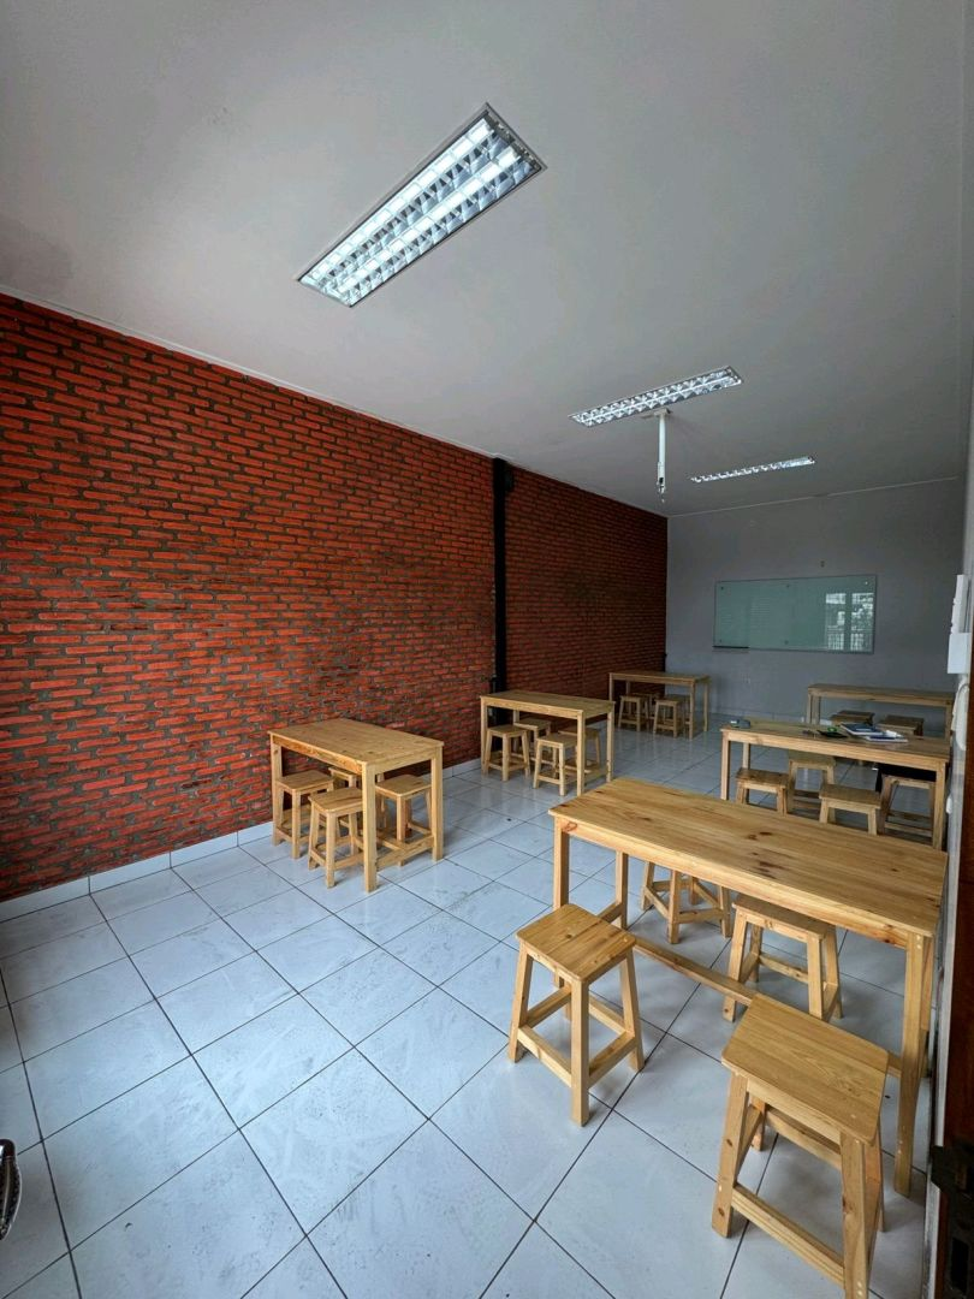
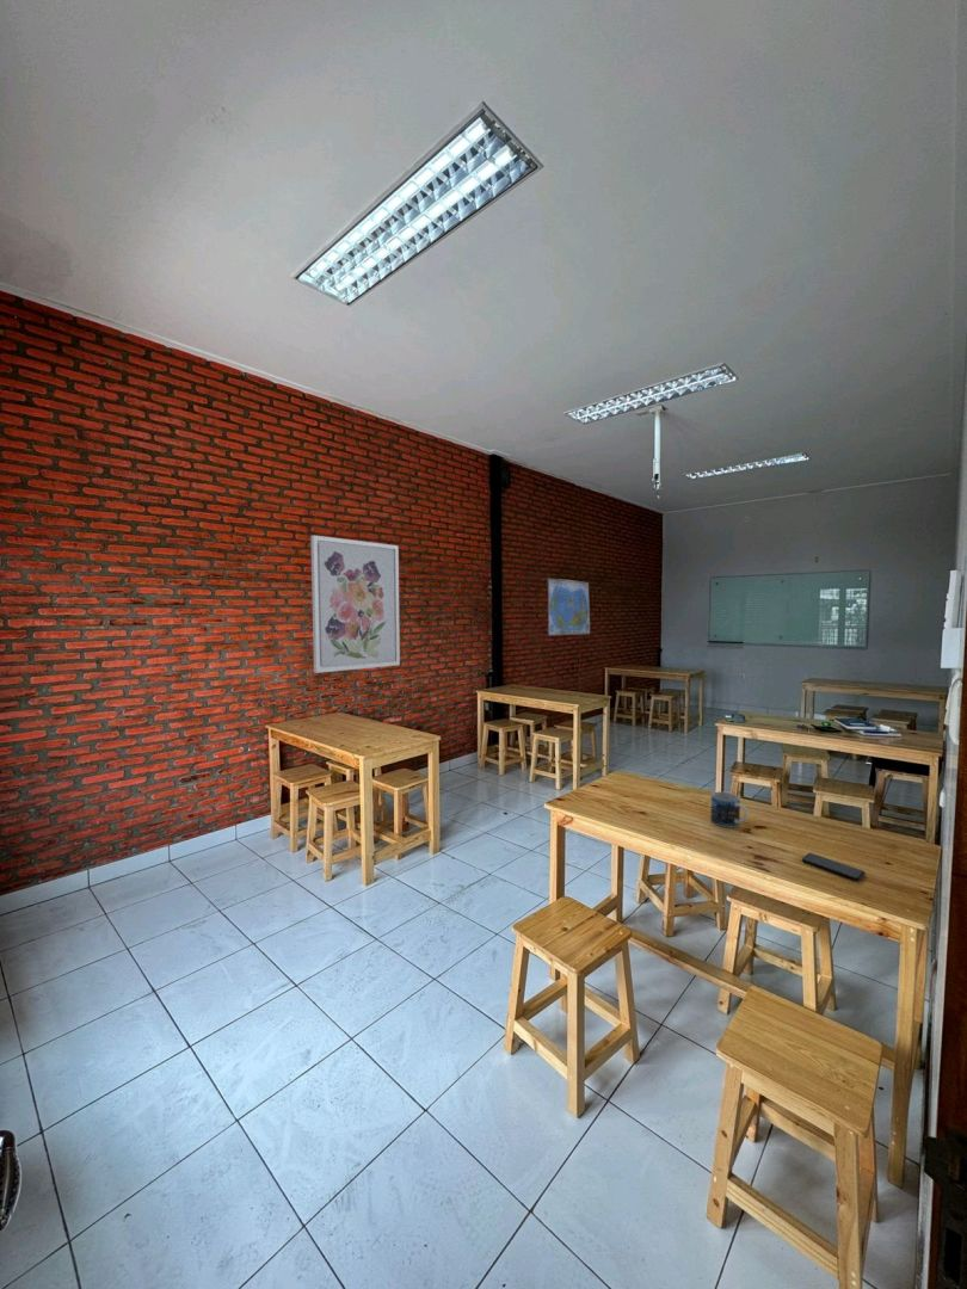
+ wall art [309,534,401,674]
+ mug [709,790,749,828]
+ world map [547,576,591,636]
+ smartphone [801,852,867,882]
